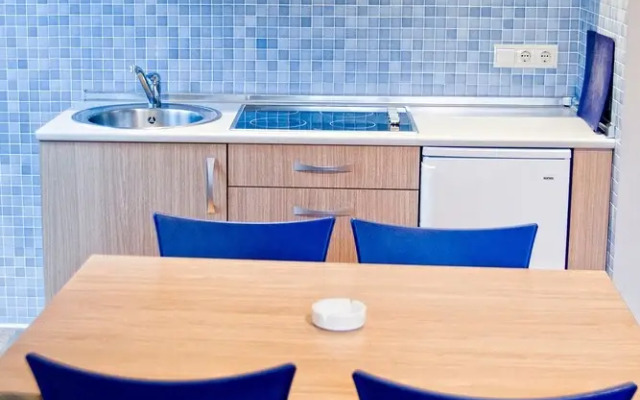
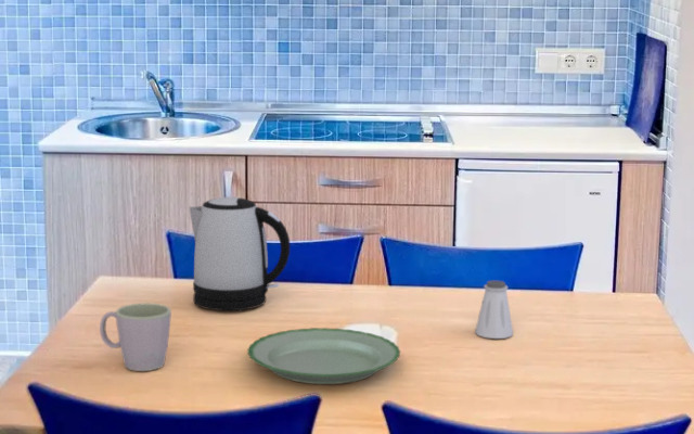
+ mug [99,302,172,372]
+ kettle [189,196,292,311]
+ plate [246,327,401,385]
+ saltshaker [474,279,514,340]
